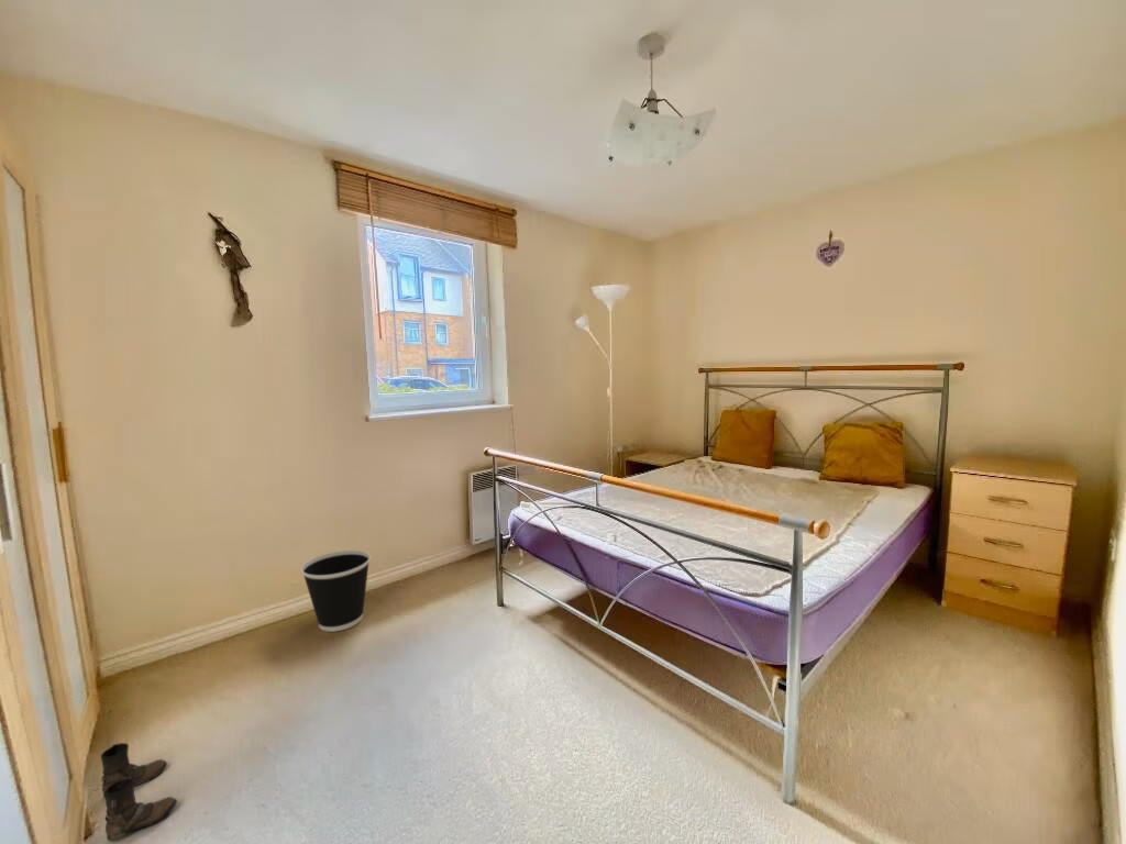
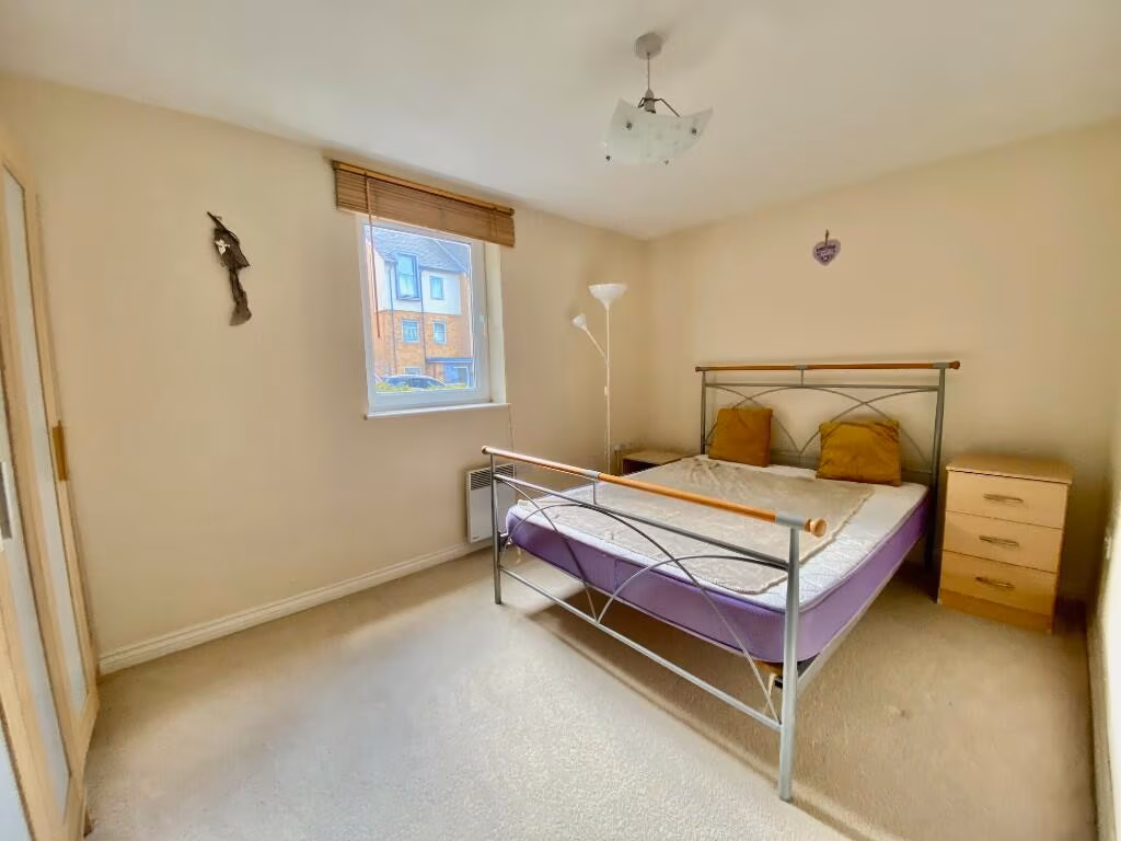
- boots [100,742,178,843]
- wastebasket [300,549,372,633]
